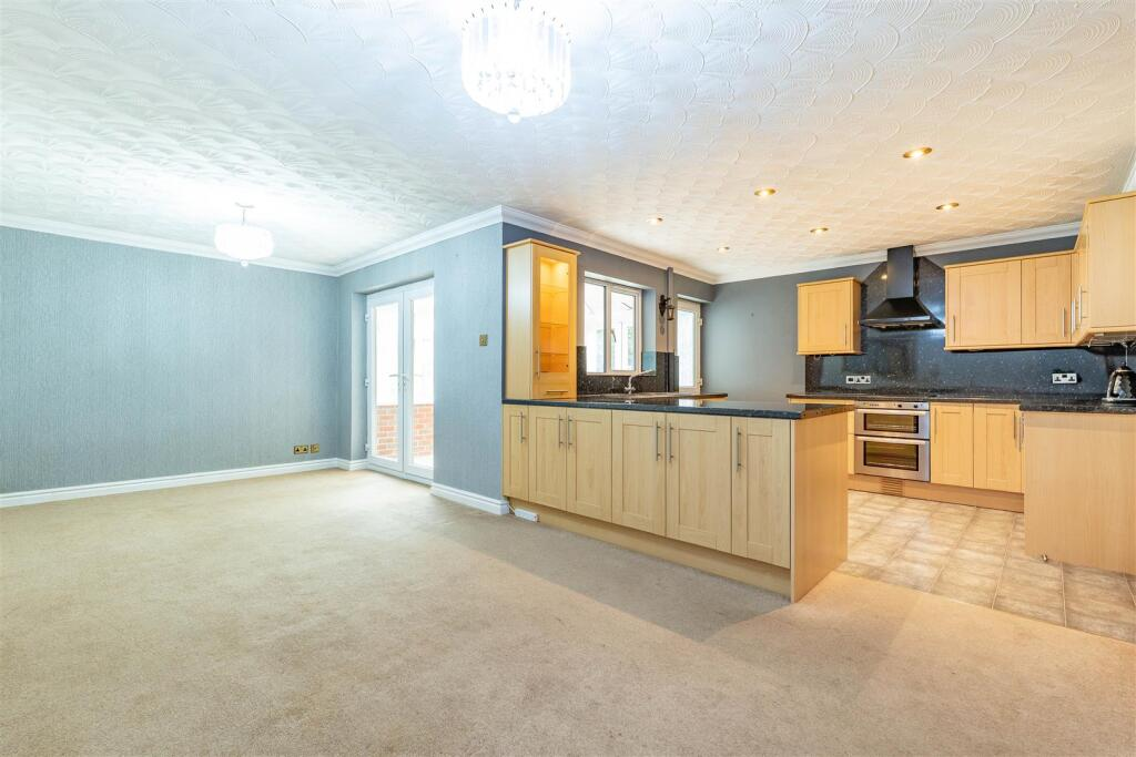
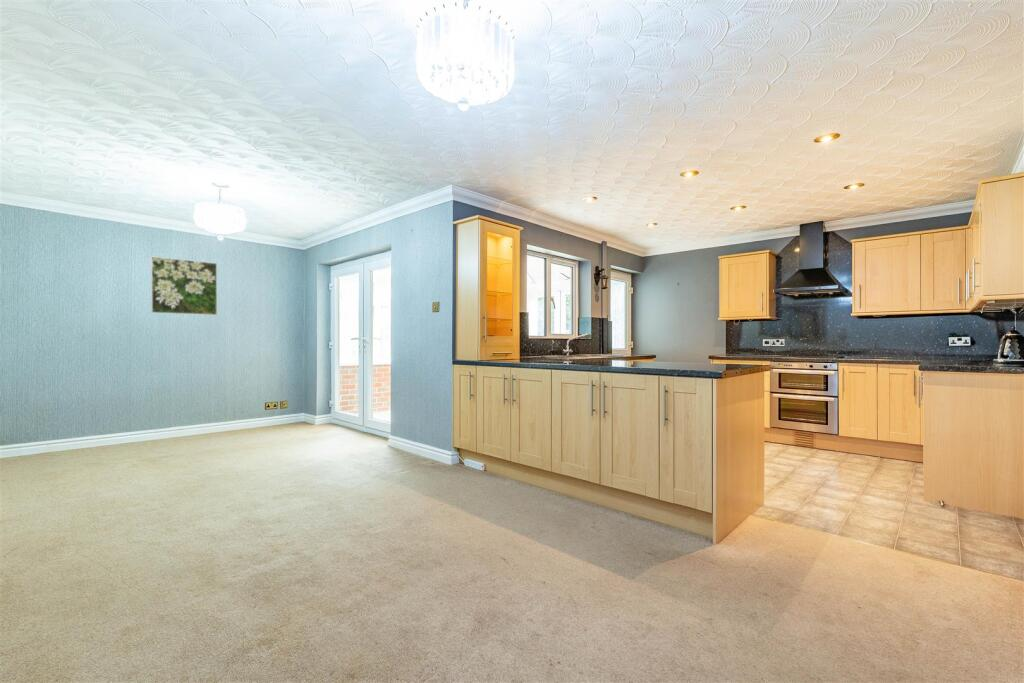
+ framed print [150,255,218,316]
